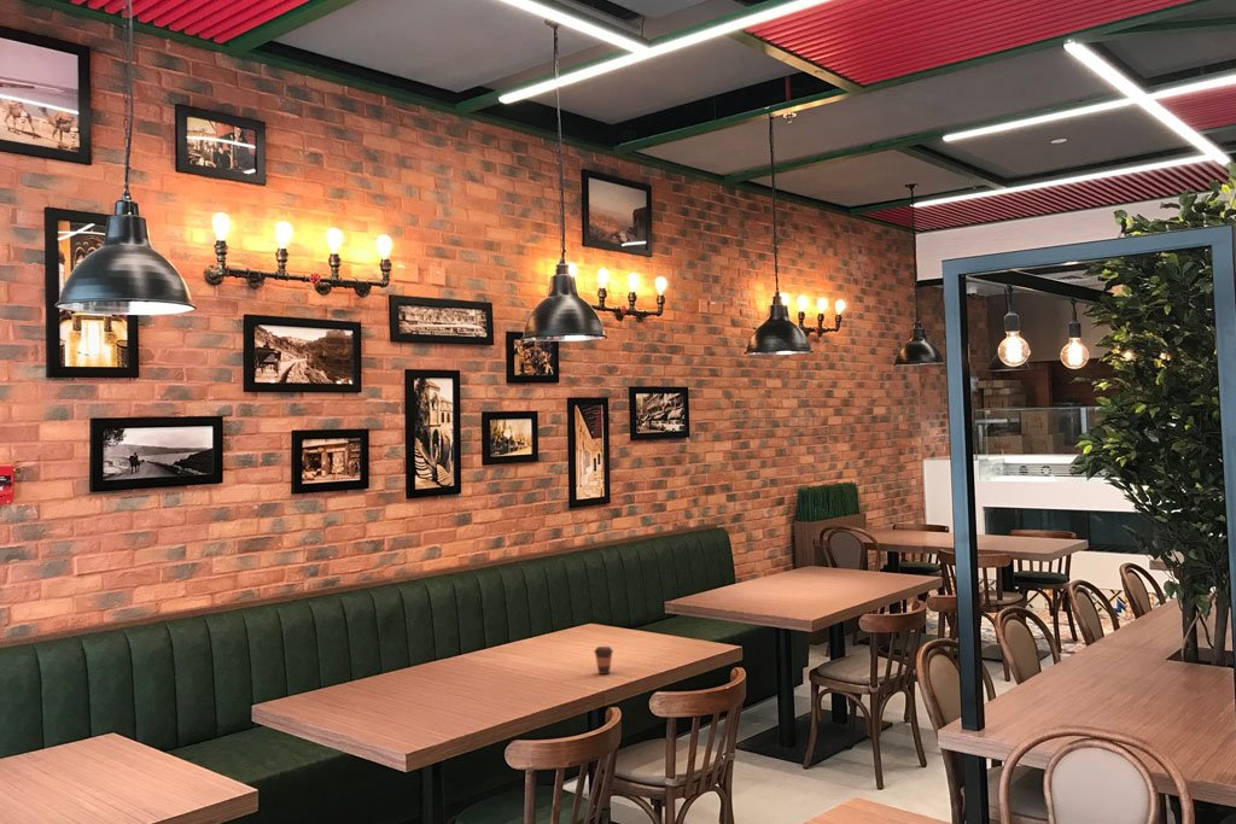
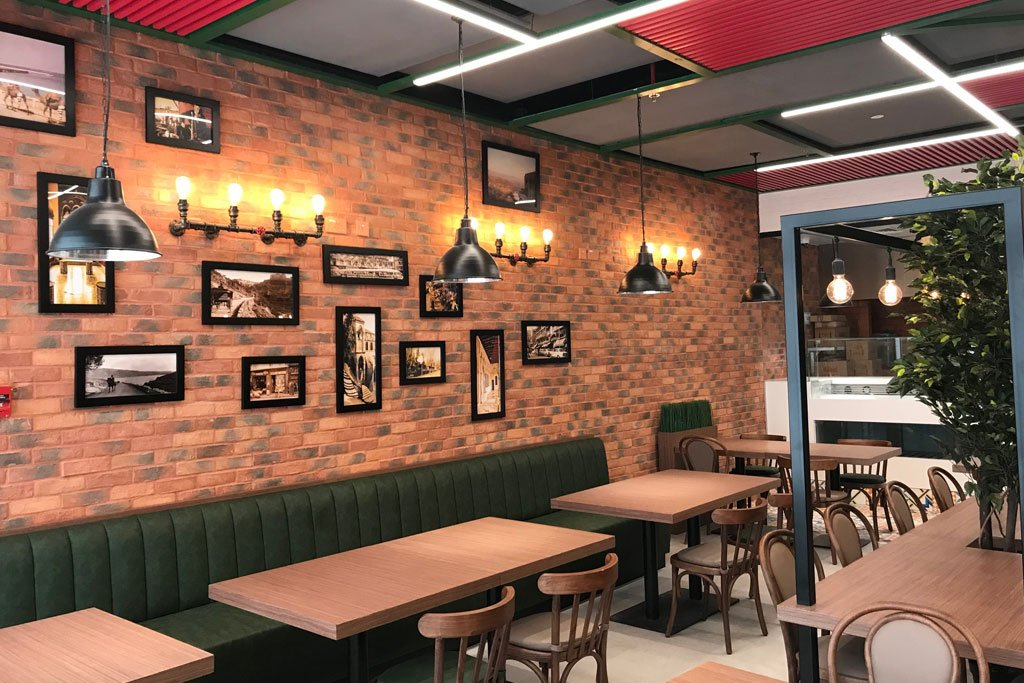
- coffee cup [593,645,614,676]
